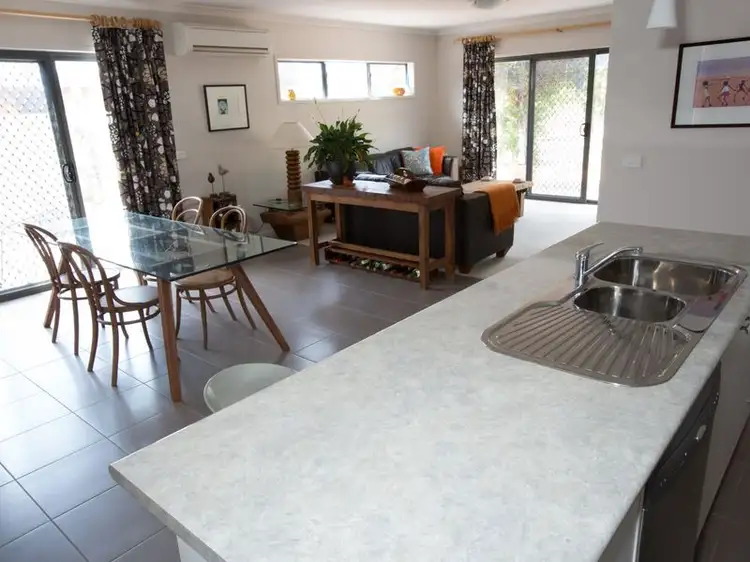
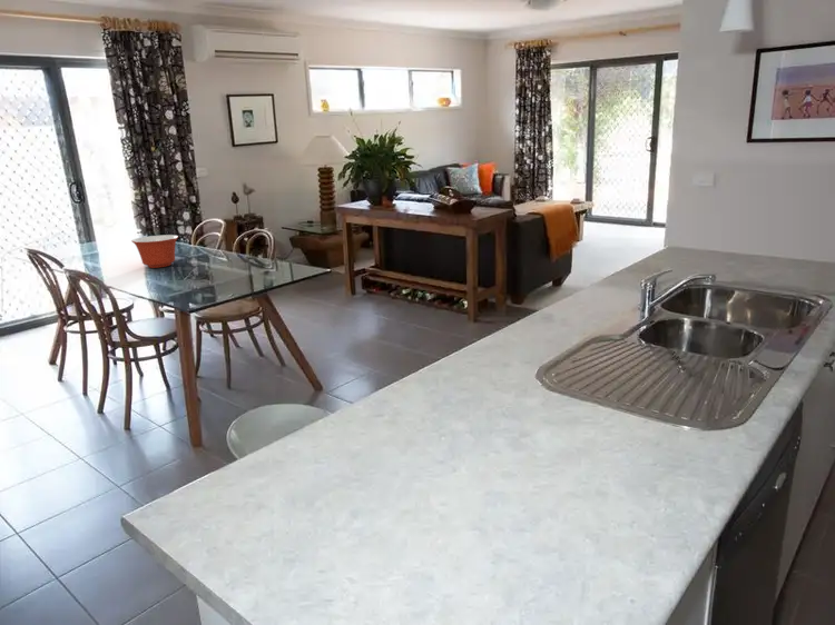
+ mixing bowl [130,234,179,269]
